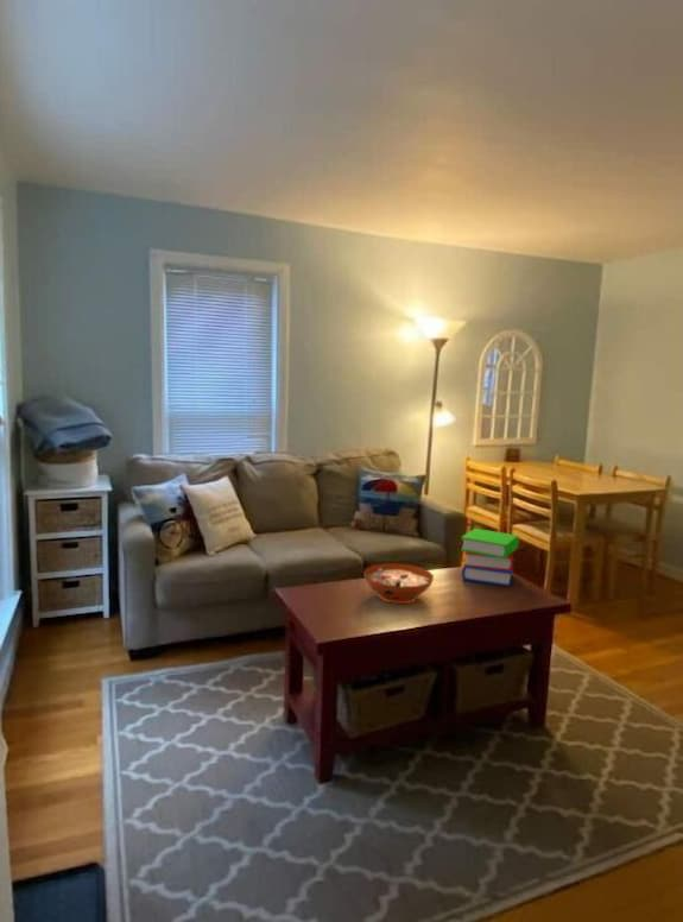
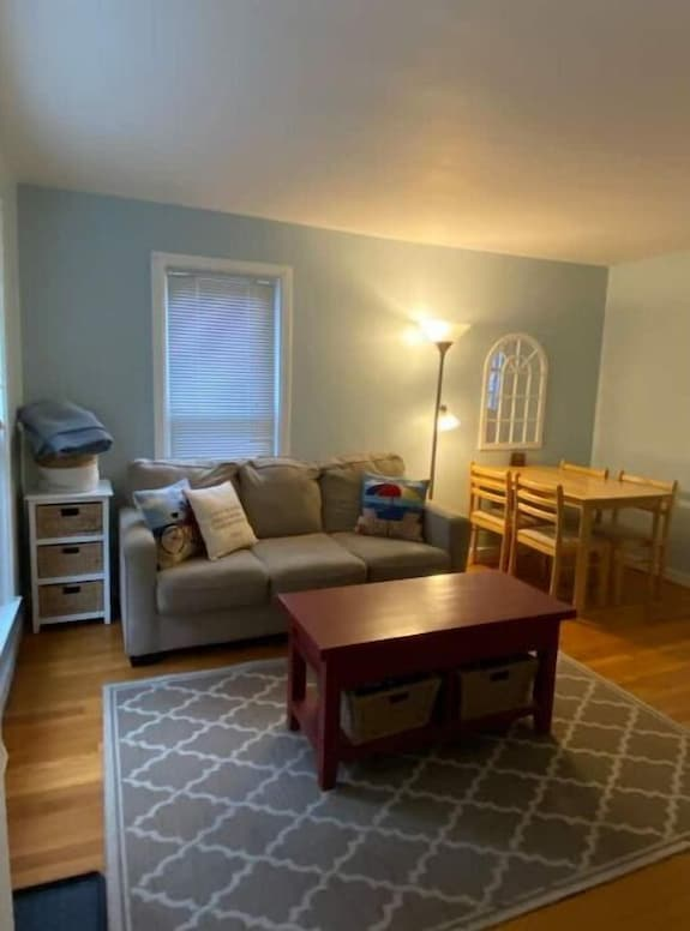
- decorative bowl [362,562,435,605]
- book [460,528,520,587]
